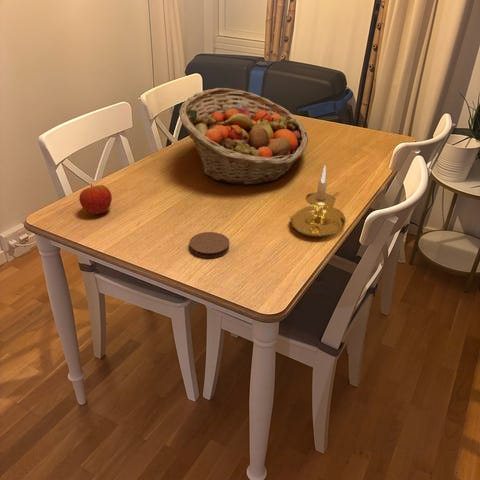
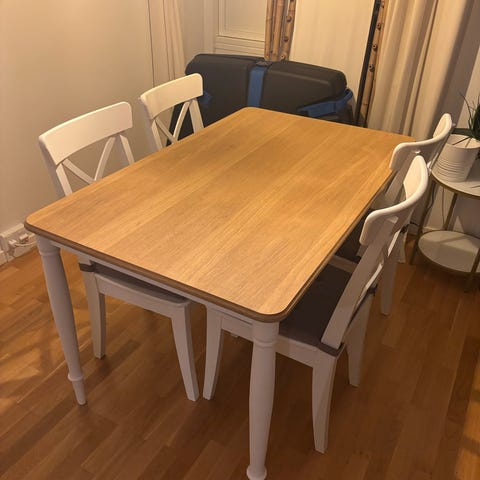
- apple [78,183,113,215]
- candle holder [289,164,347,239]
- coaster [189,231,230,259]
- fruit basket [178,87,309,186]
